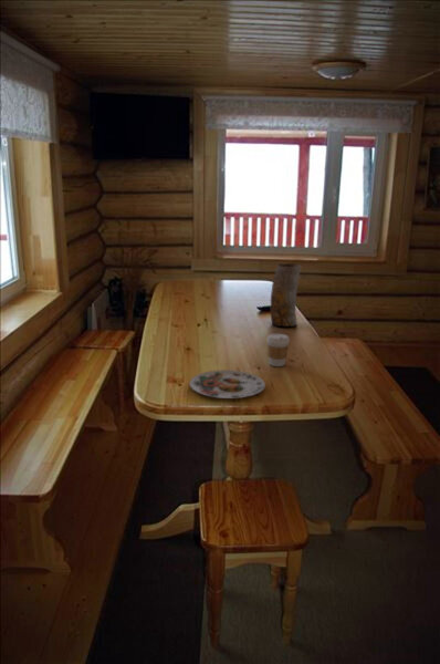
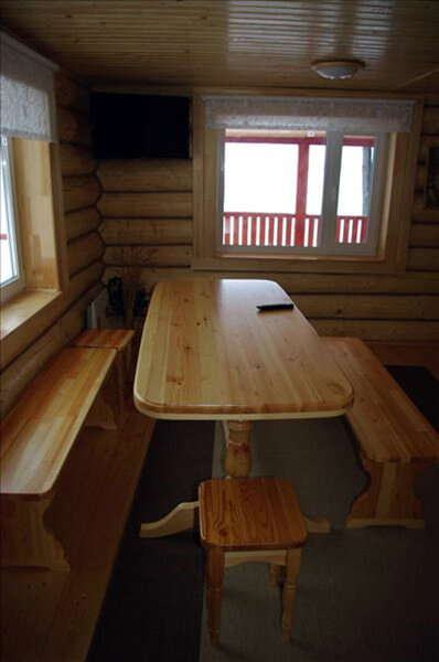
- coffee cup [265,333,291,367]
- plate [188,369,266,400]
- vase [270,262,302,328]
